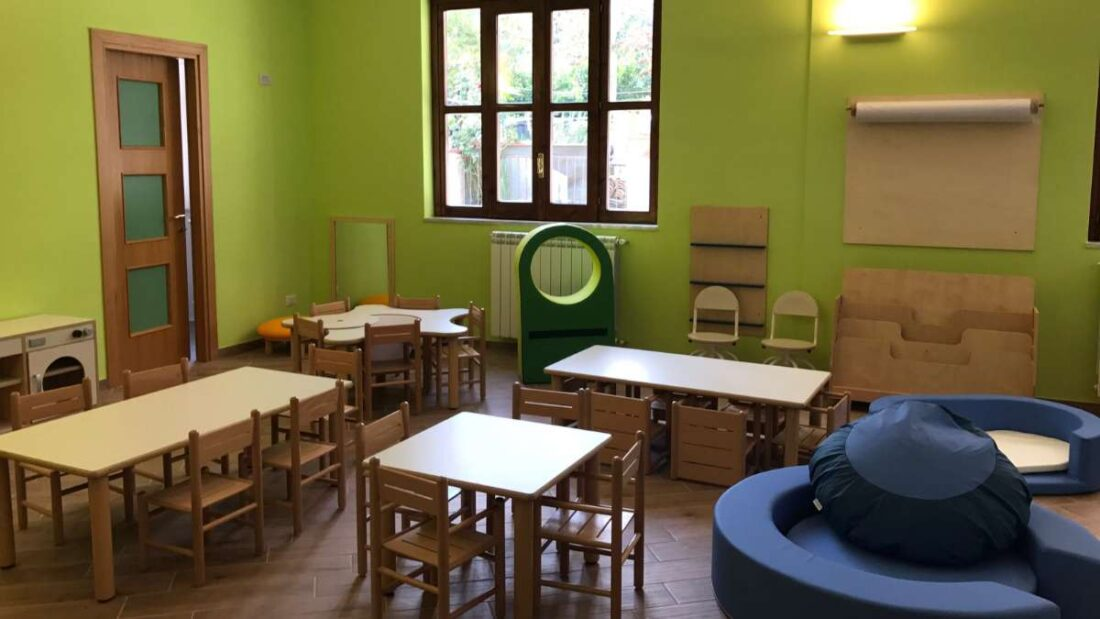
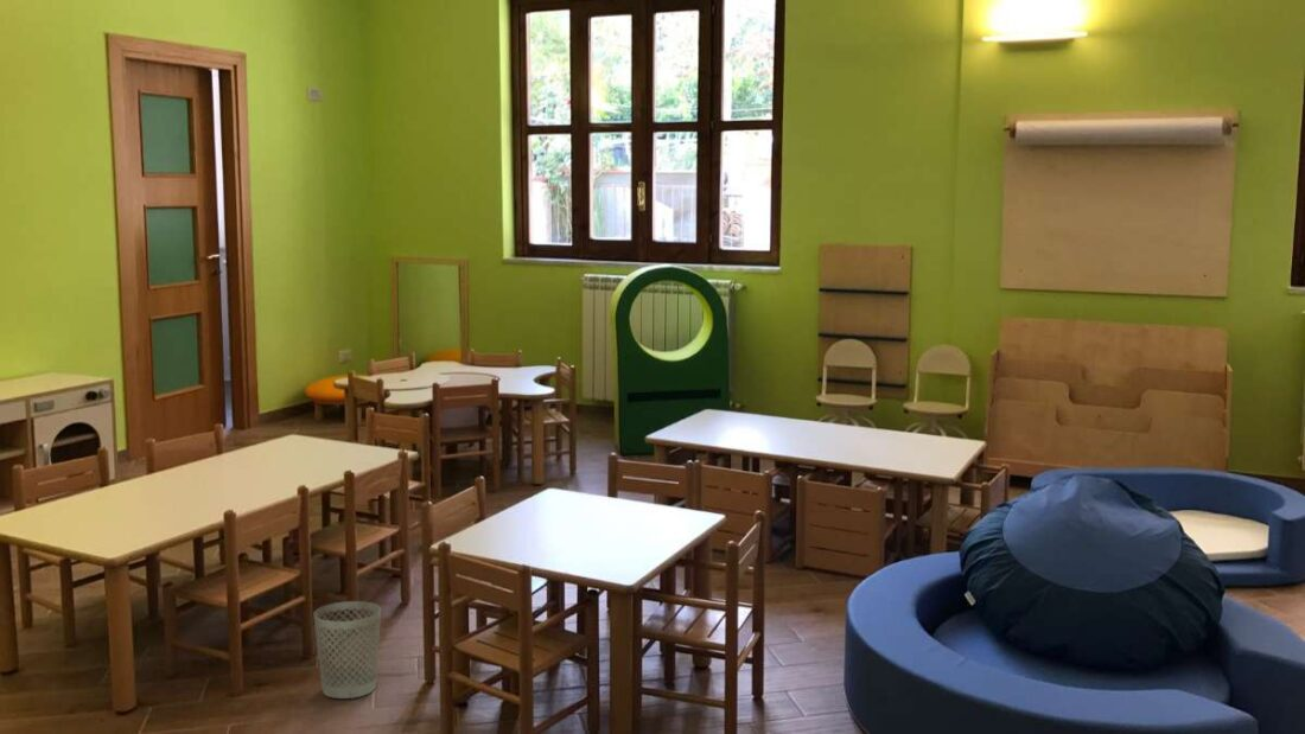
+ wastebasket [312,600,382,700]
